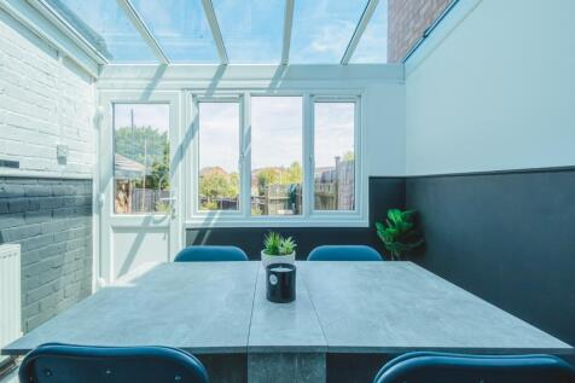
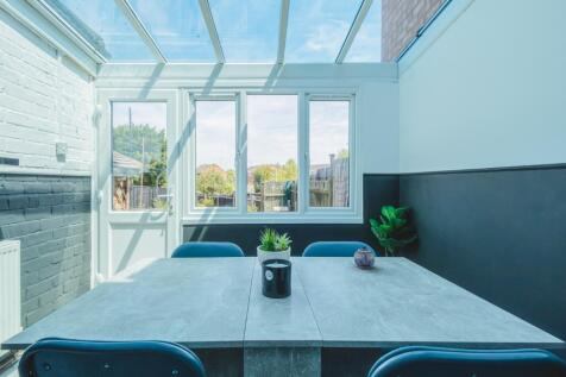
+ teapot [353,245,376,269]
